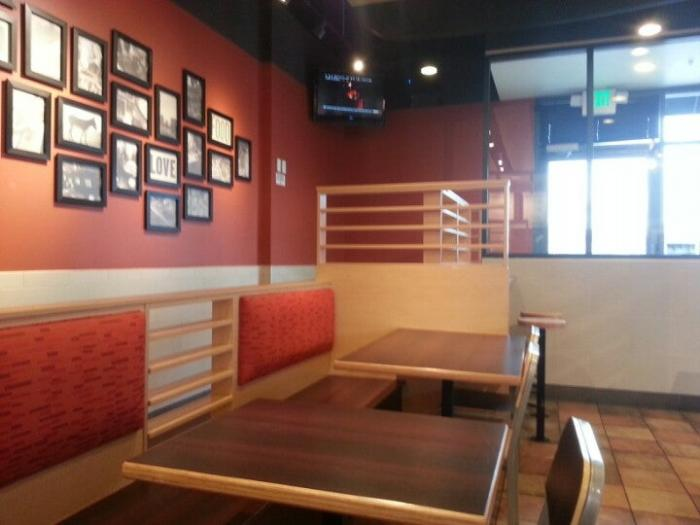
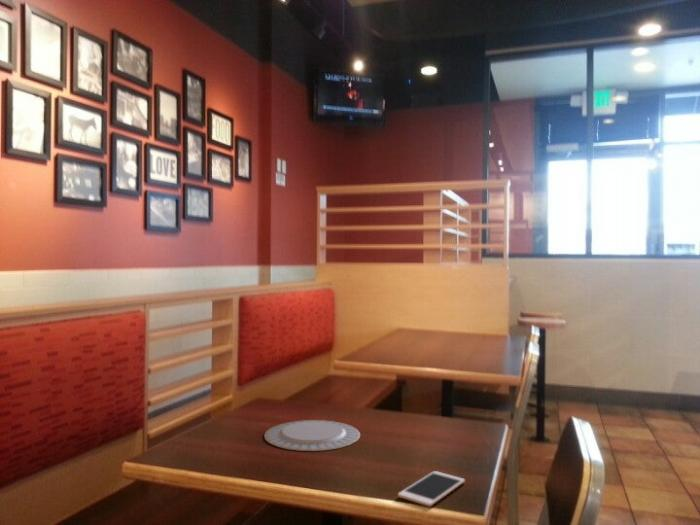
+ chinaware [263,419,361,452]
+ cell phone [397,470,466,507]
